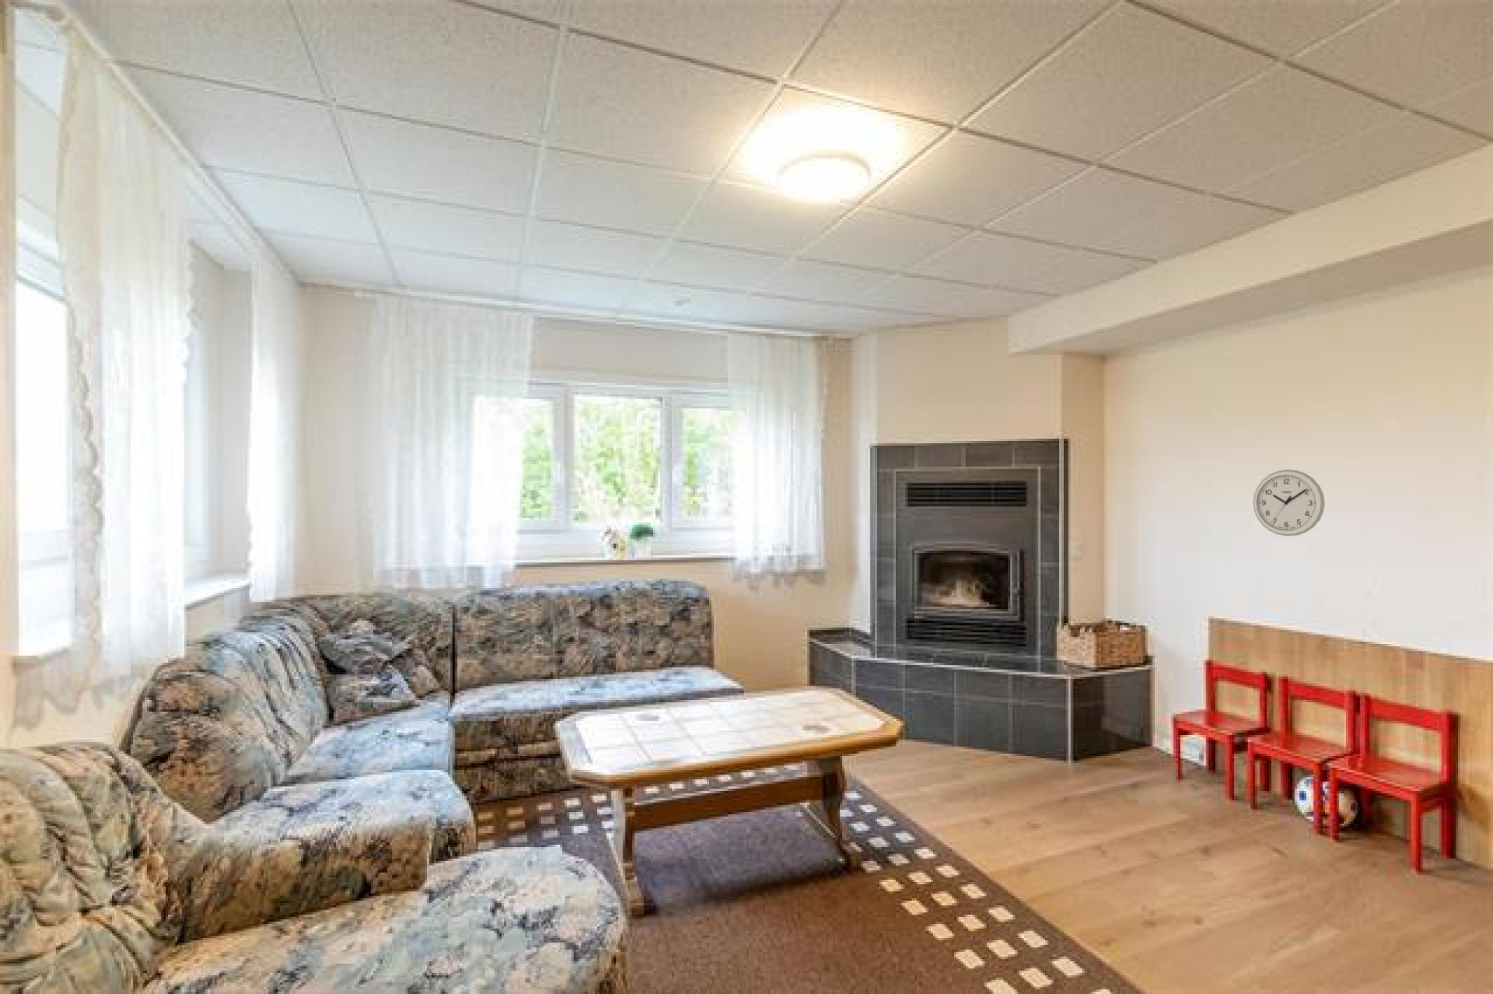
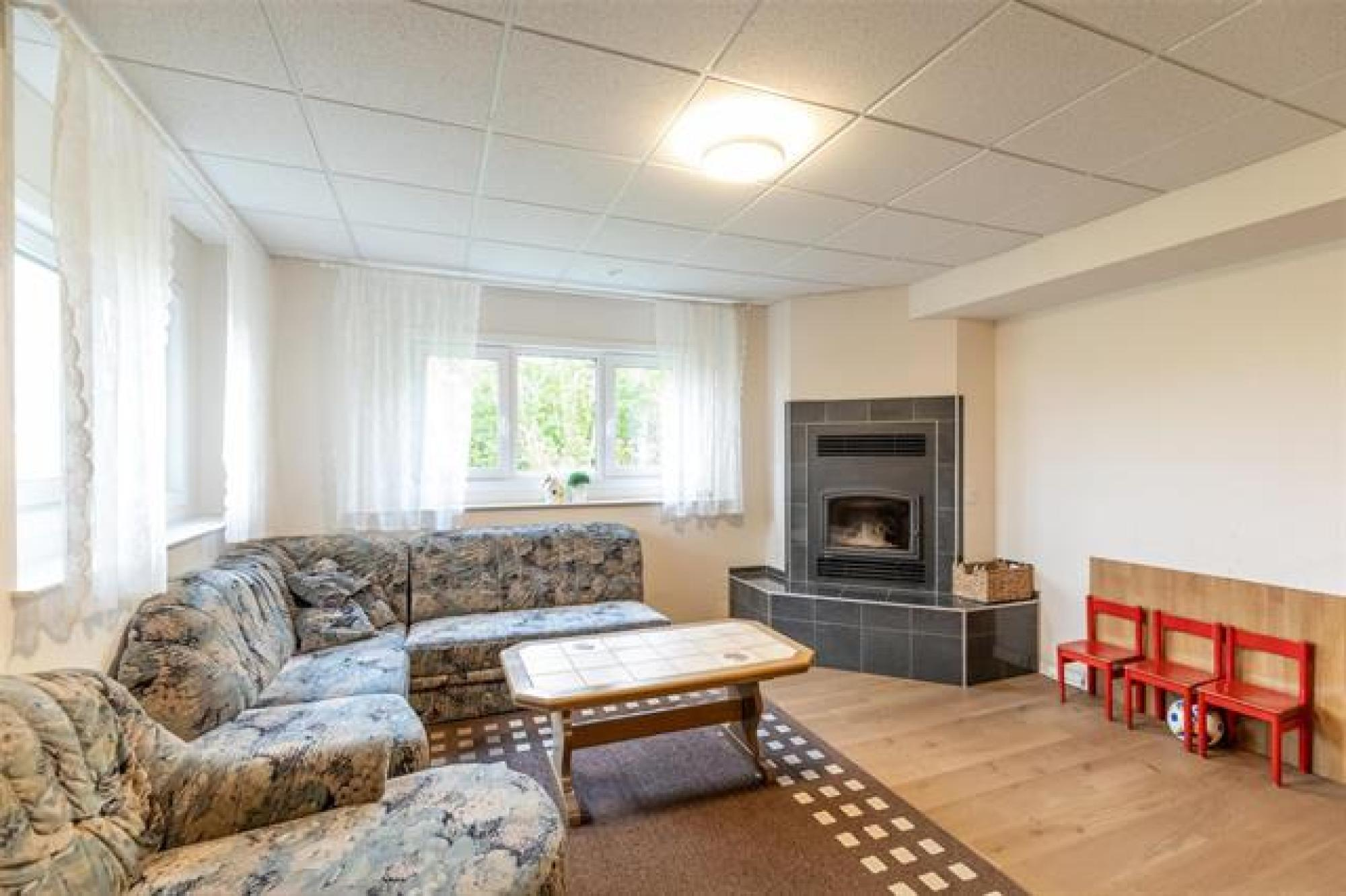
- wall clock [1252,468,1326,537]
